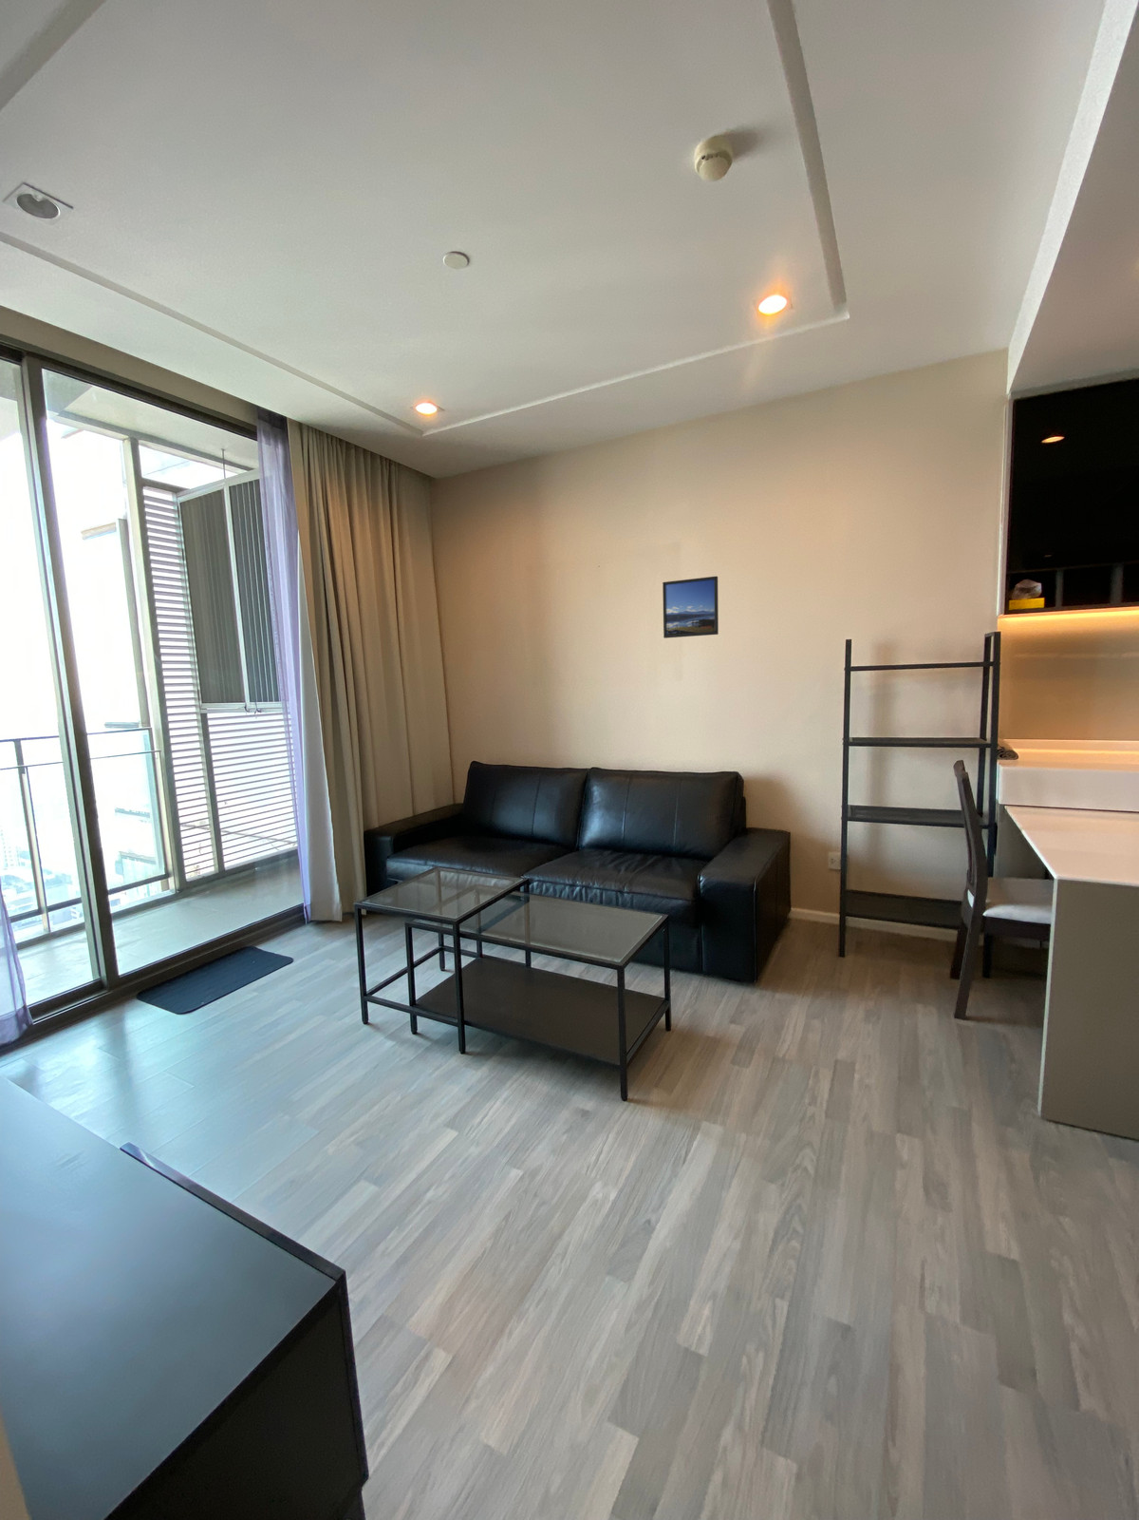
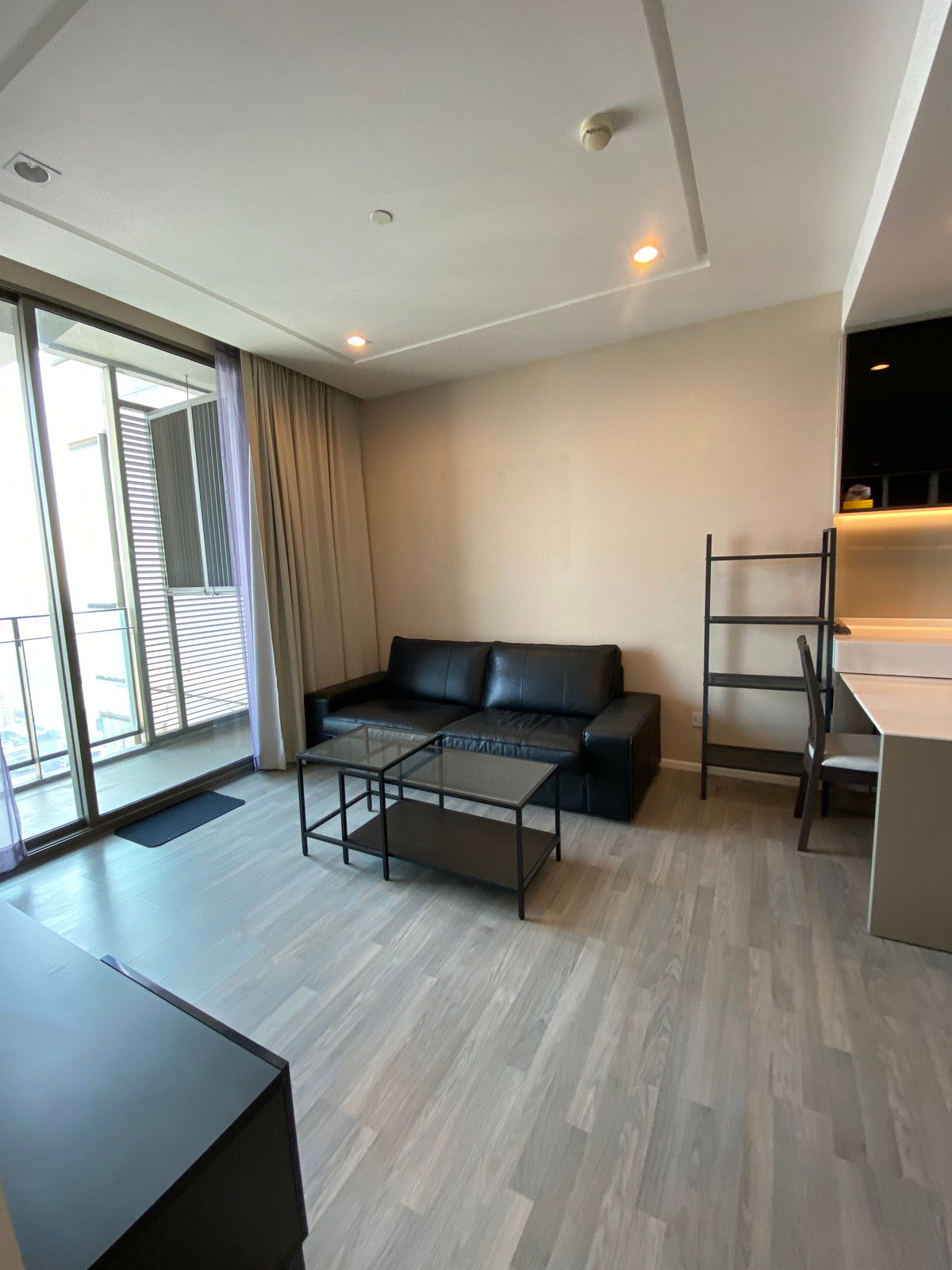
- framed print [662,576,719,639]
